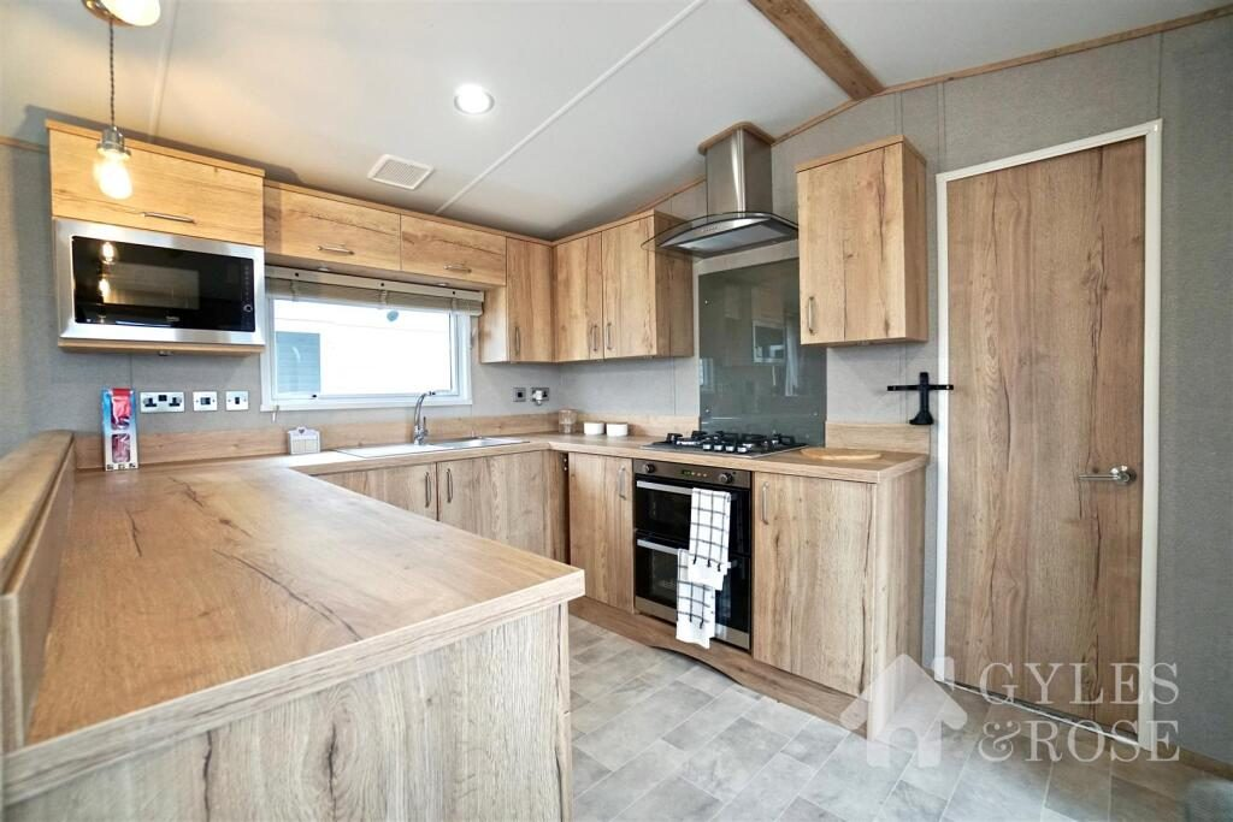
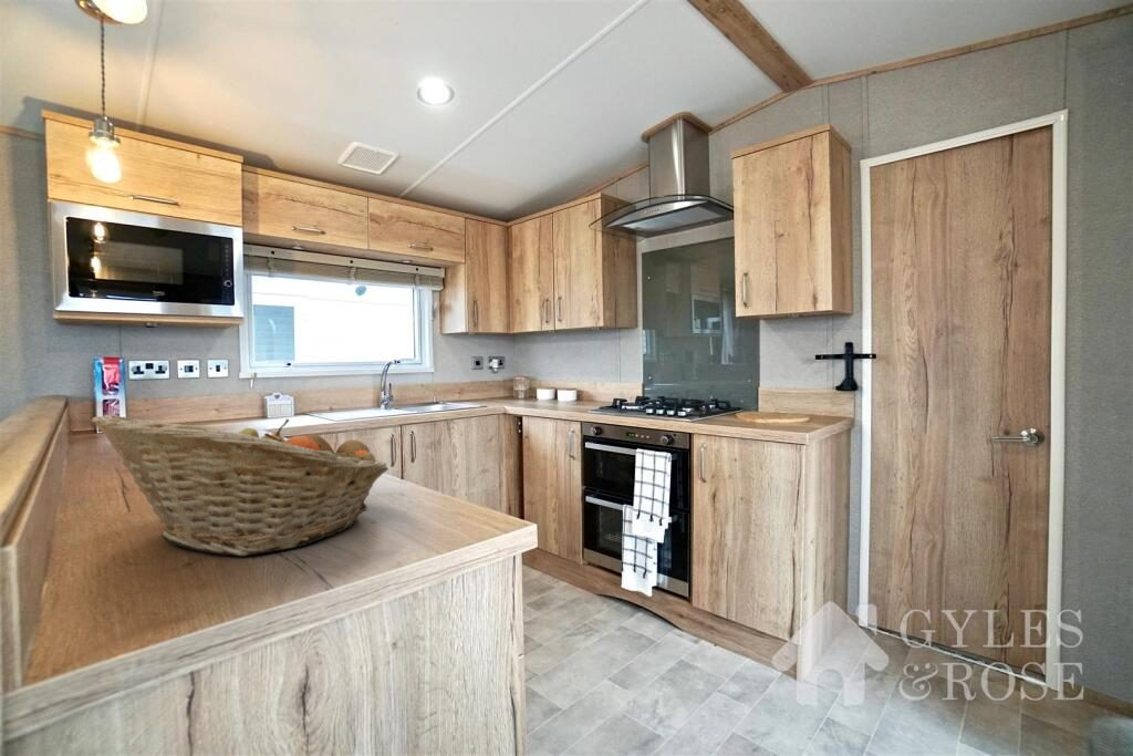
+ fruit basket [90,413,389,557]
